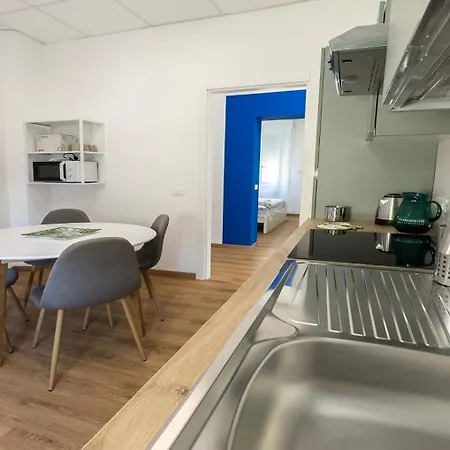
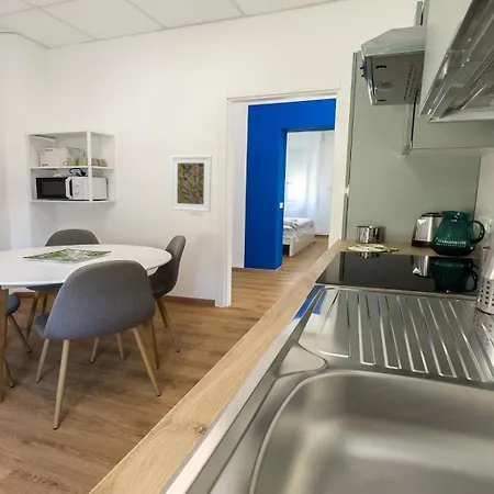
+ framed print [170,155,213,213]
